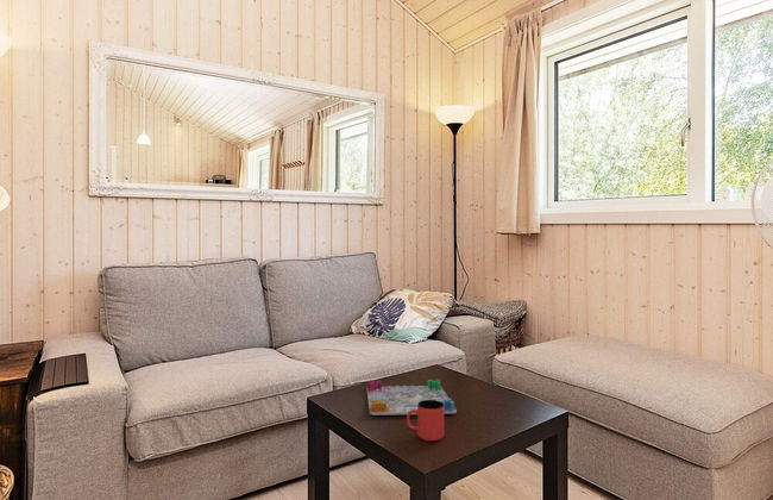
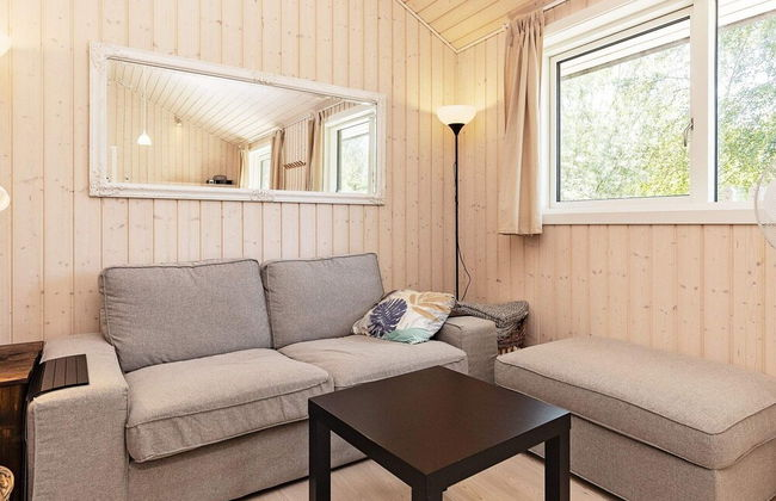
- cup [406,400,445,442]
- board game [366,379,458,417]
